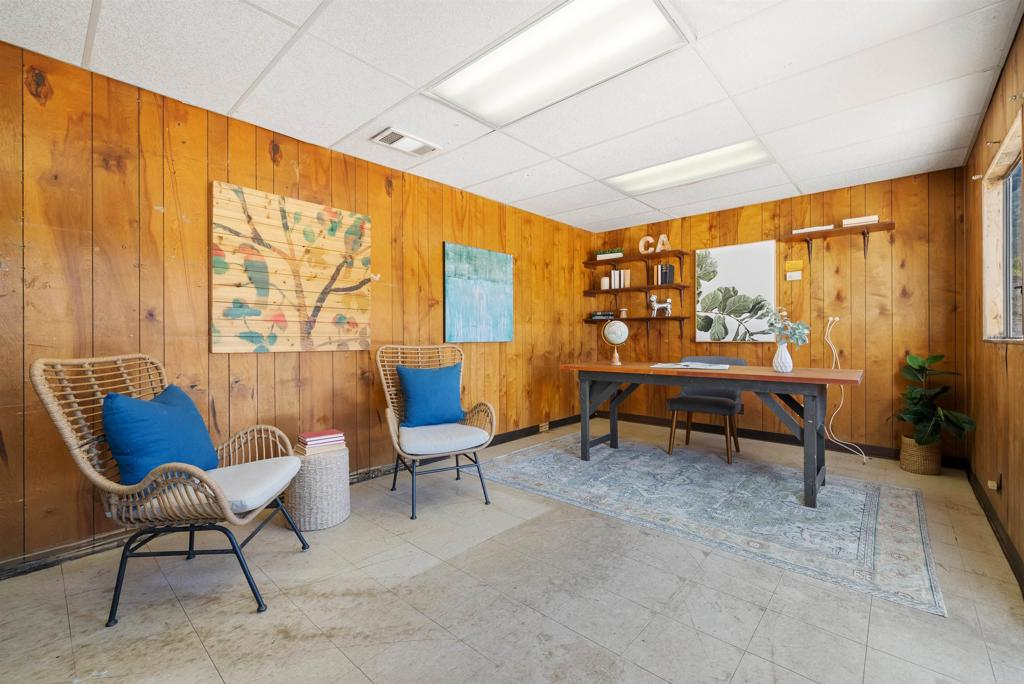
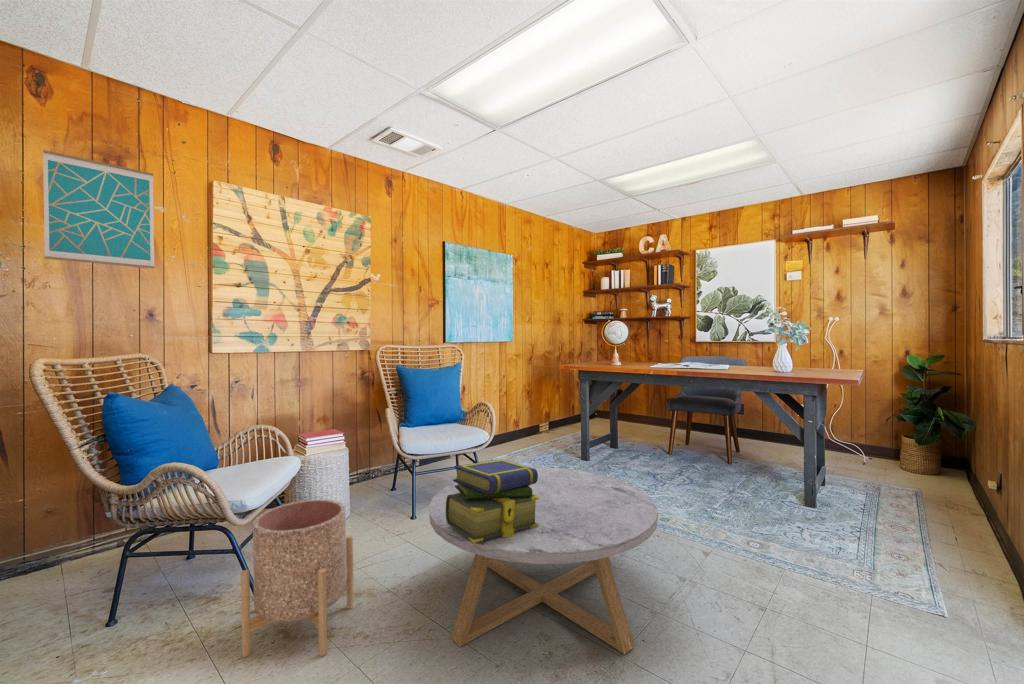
+ planter [240,499,355,658]
+ wall art [42,149,155,269]
+ stack of books [446,458,539,543]
+ coffee table [428,467,659,655]
